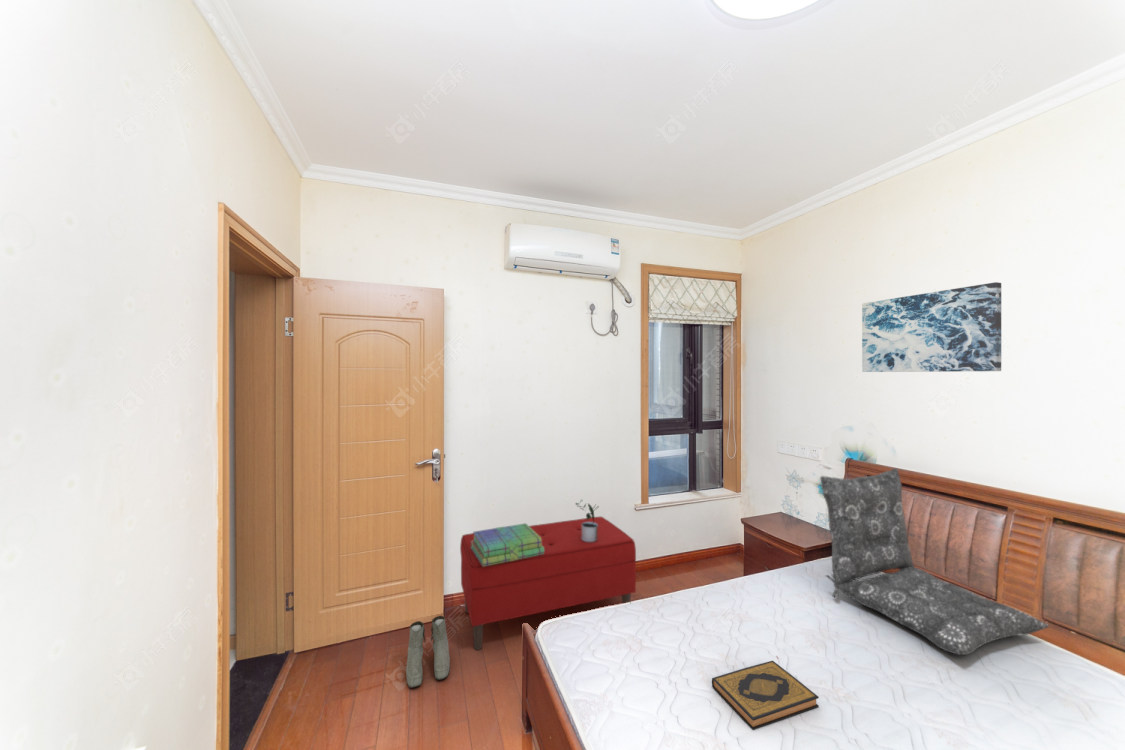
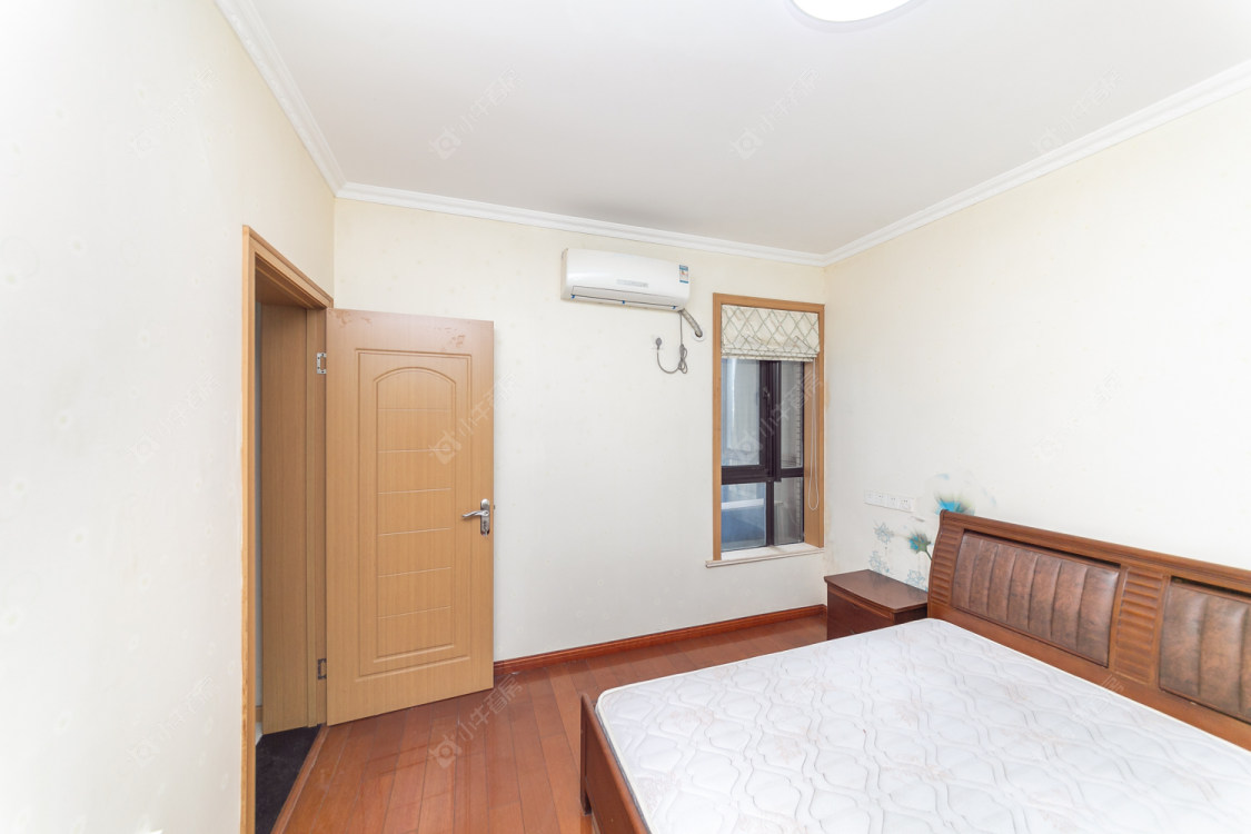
- boots [405,615,451,689]
- wall art [861,281,1002,373]
- seat cushion [819,467,1050,656]
- stack of books [471,522,544,566]
- bench [459,516,637,651]
- hardback book [711,660,820,731]
- potted plant [574,498,600,542]
